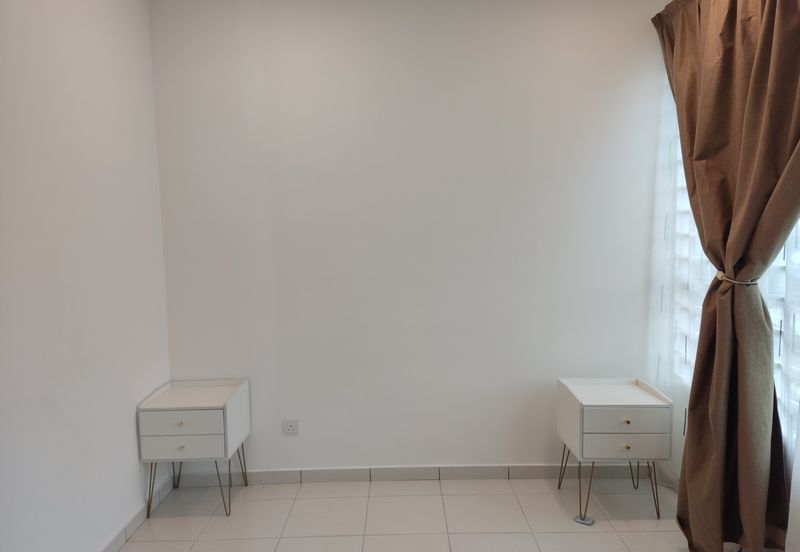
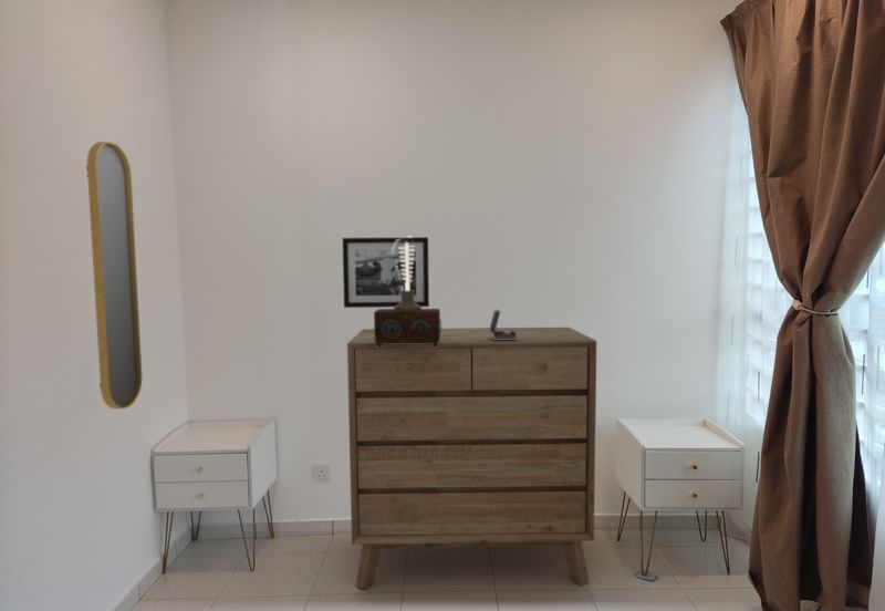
+ dresser [346,327,597,591]
+ jewelry box [489,309,517,340]
+ table lamp [373,235,442,348]
+ picture frame [342,236,430,309]
+ home mirror [85,141,143,410]
